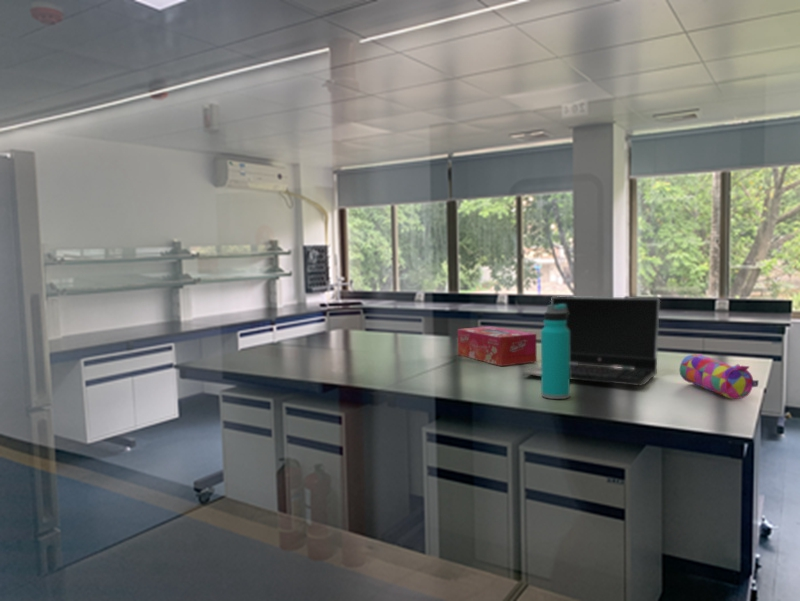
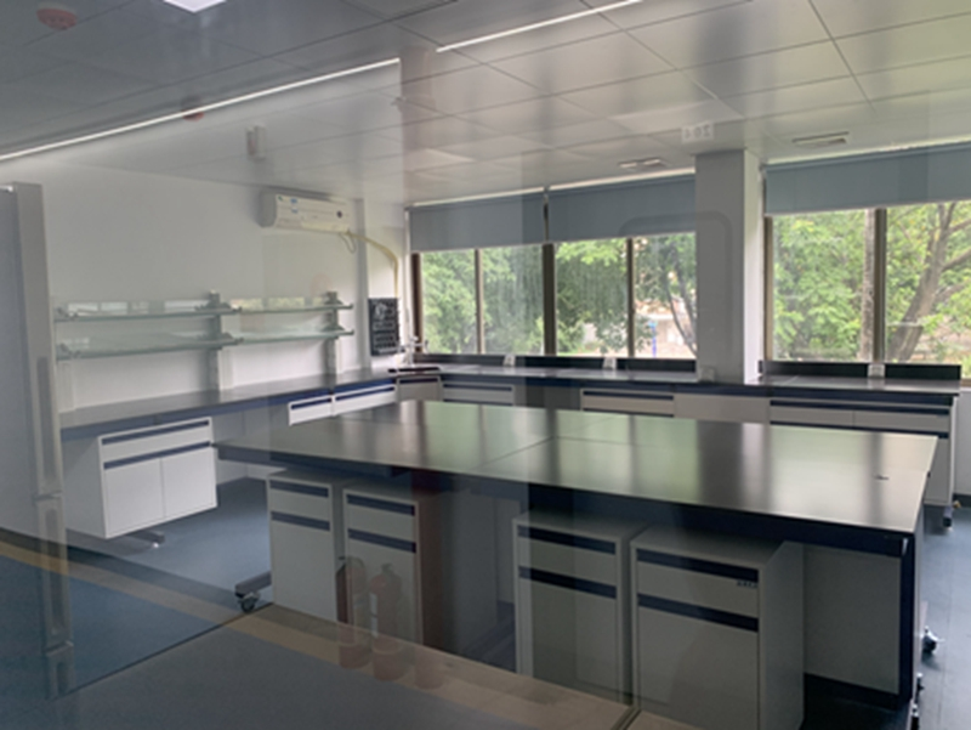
- pencil case [679,353,759,400]
- tissue box [457,325,538,367]
- laptop computer [522,295,661,387]
- water bottle [540,304,571,400]
